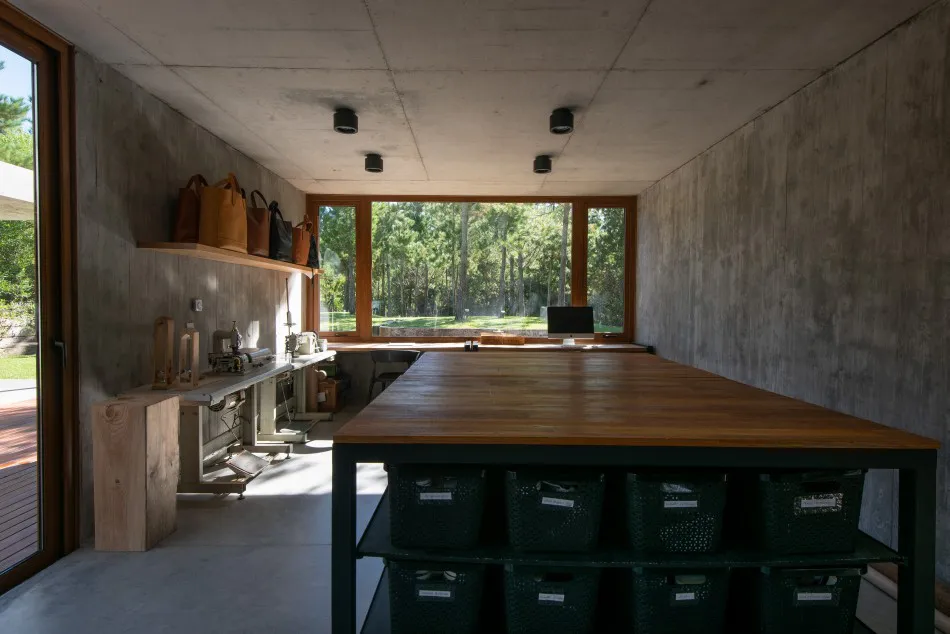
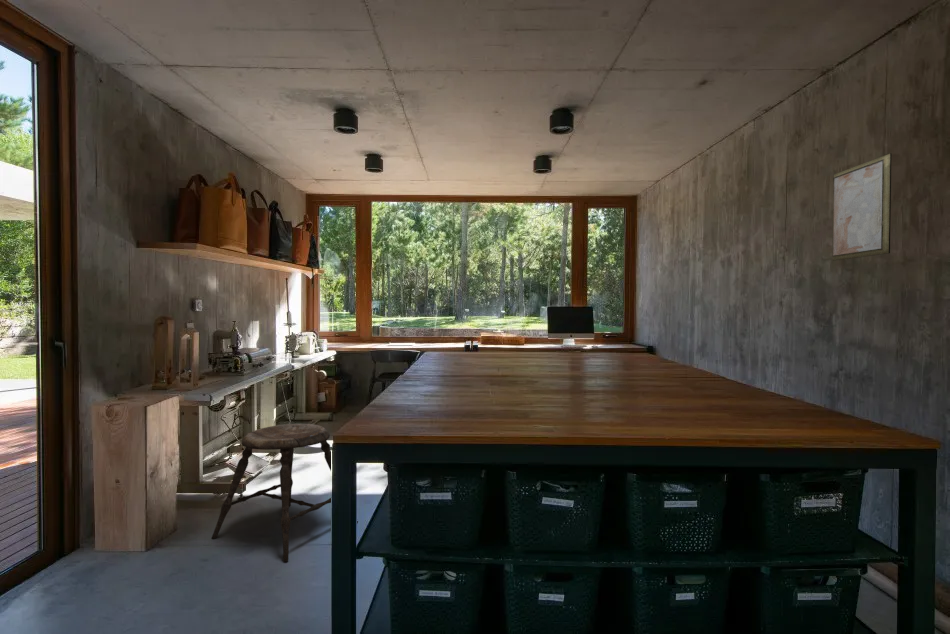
+ stool [211,423,359,562]
+ wall art [831,152,892,262]
